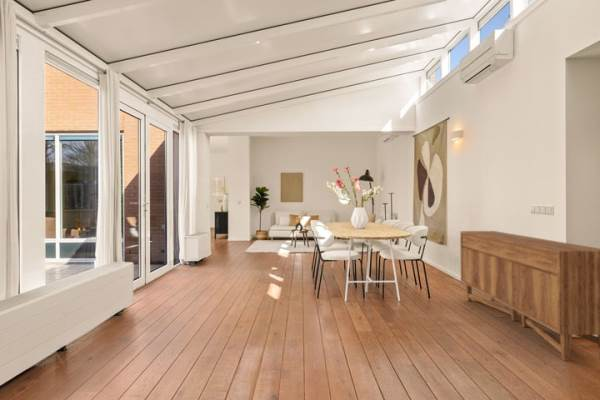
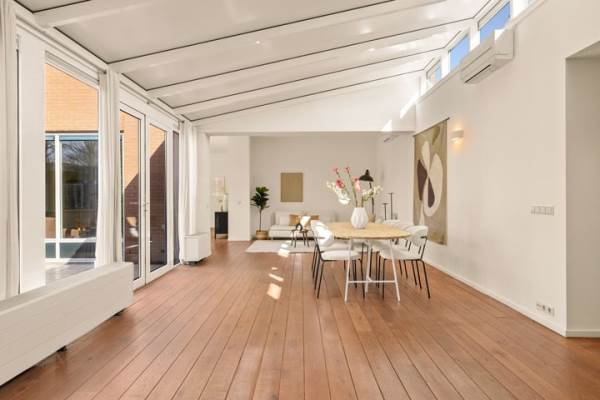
- sideboard [459,230,600,362]
